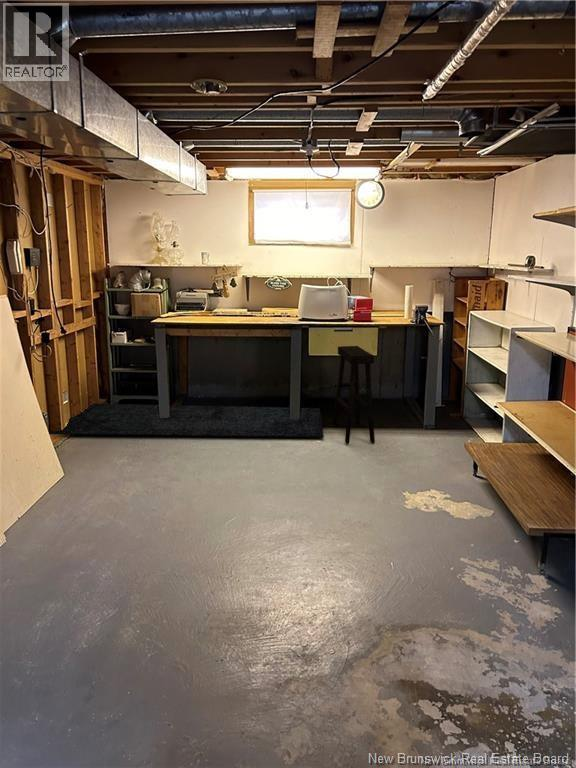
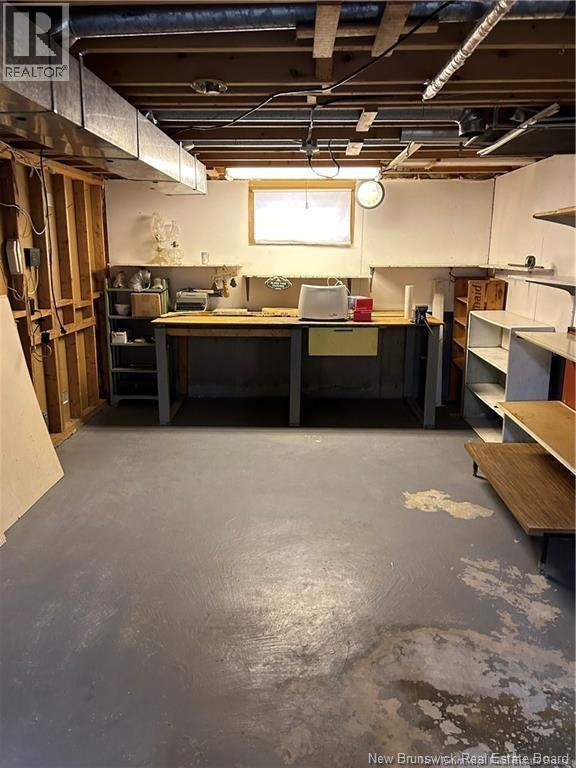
- stool [332,345,376,445]
- rug [49,403,325,438]
